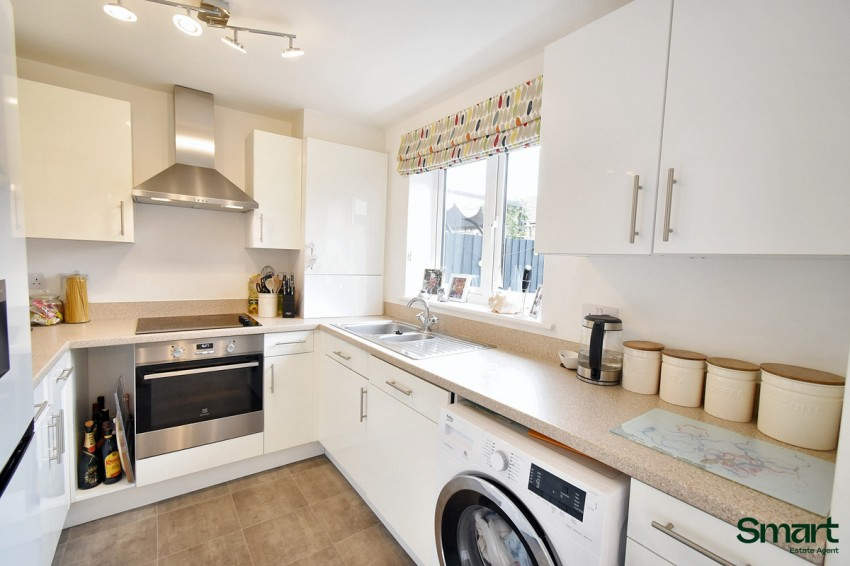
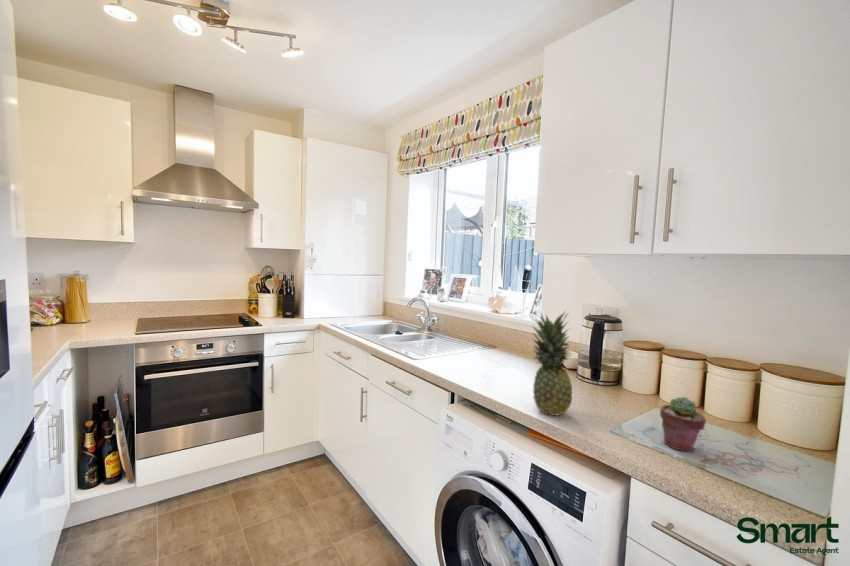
+ fruit [529,309,573,416]
+ potted succulent [659,396,707,452]
